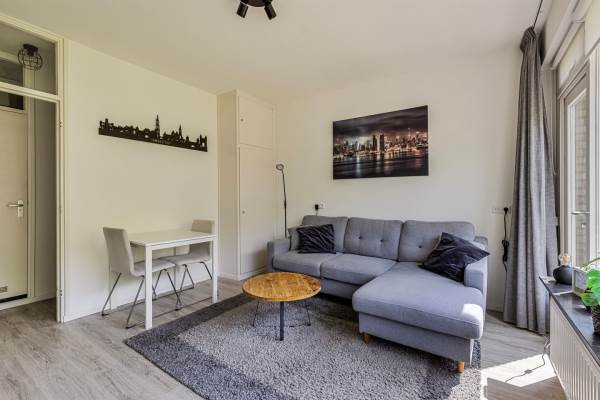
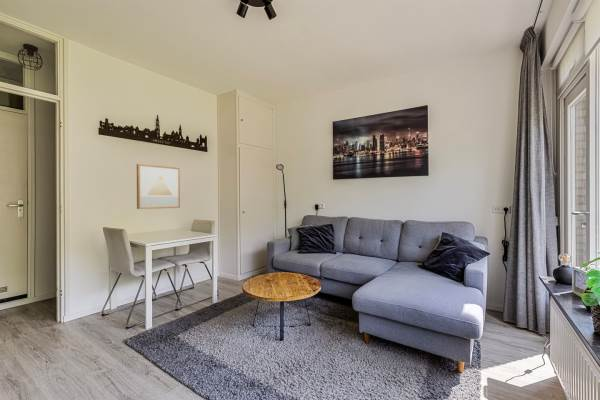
+ wall art [136,163,181,210]
